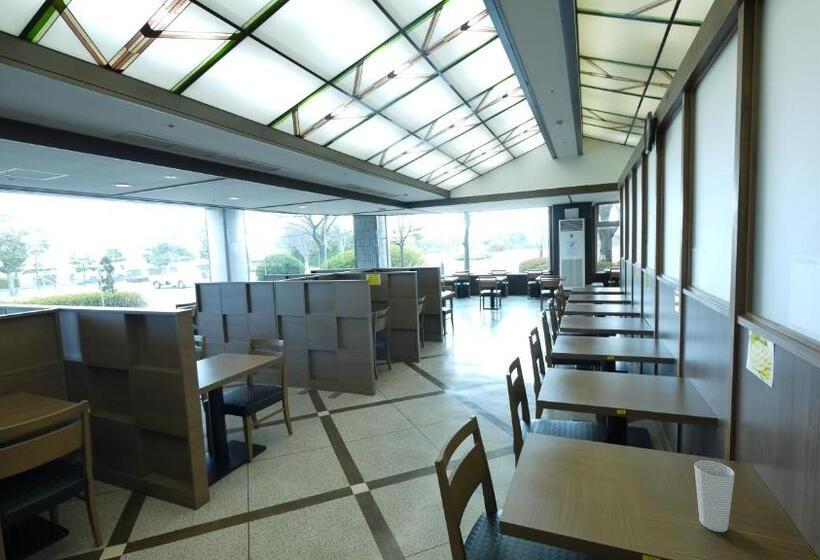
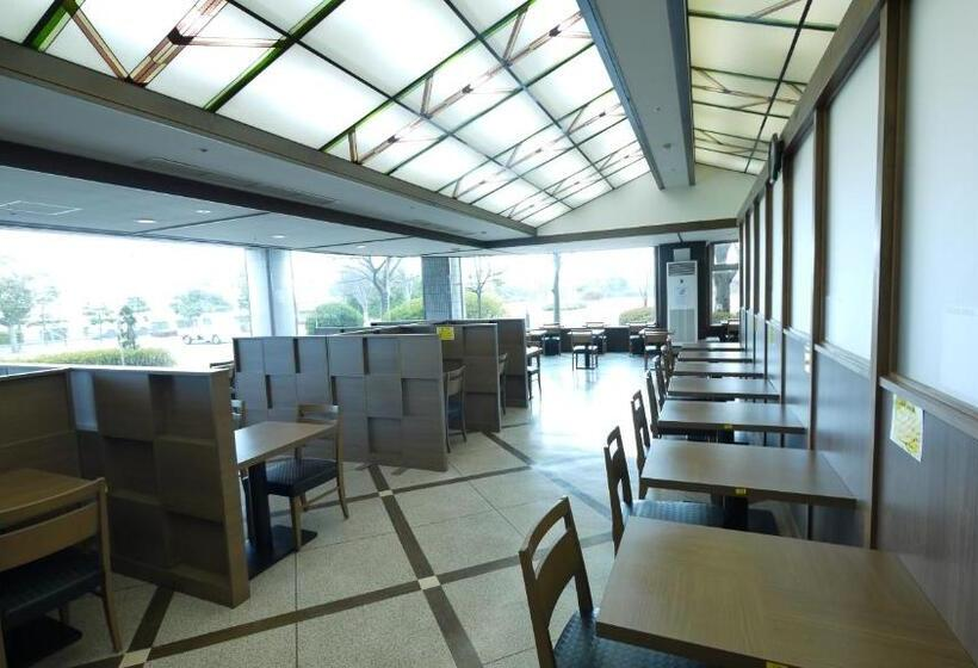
- cup [693,459,736,533]
